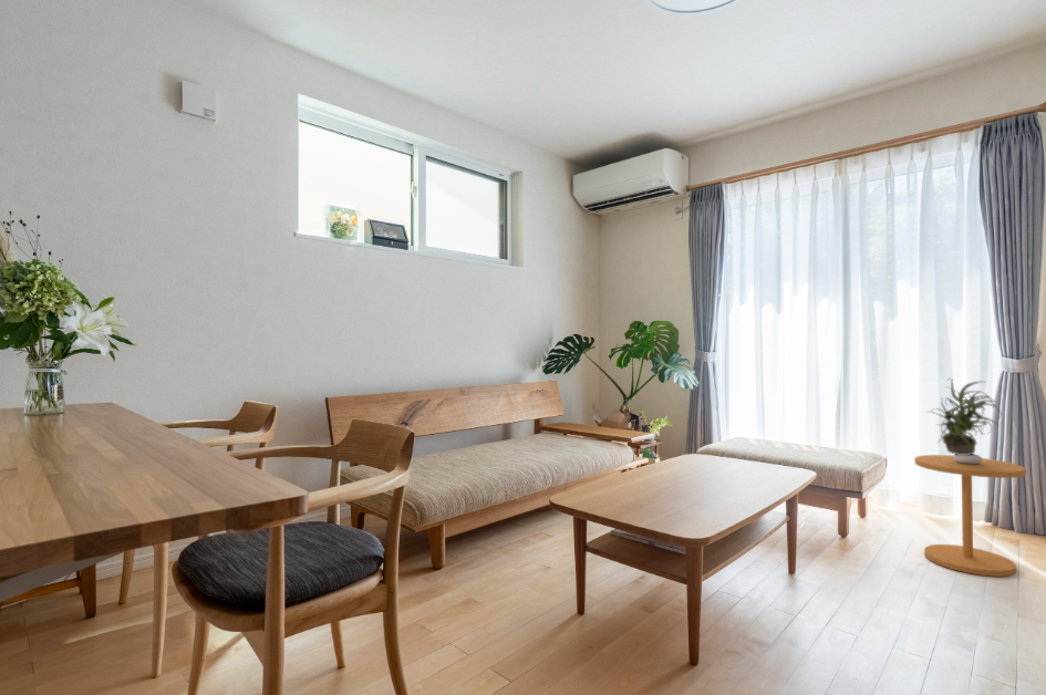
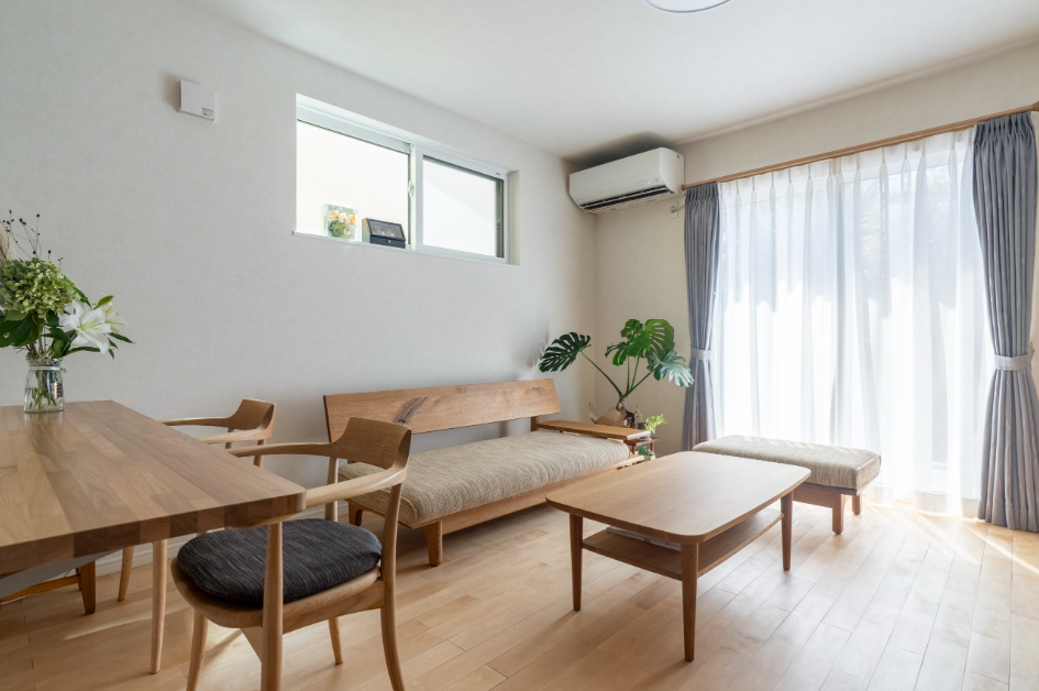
- side table [913,453,1027,578]
- potted plant [924,377,1002,455]
